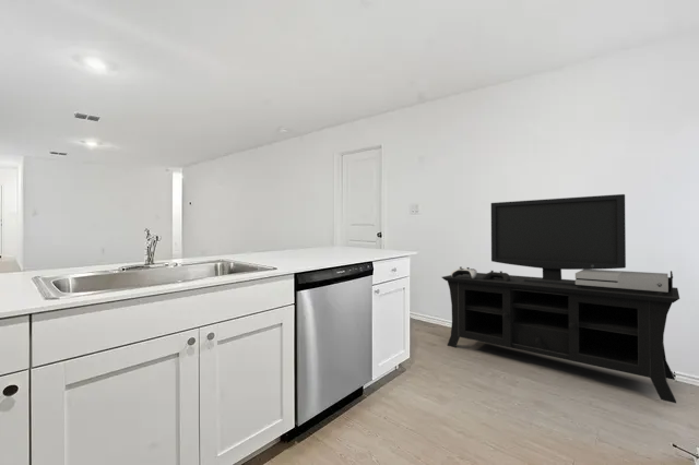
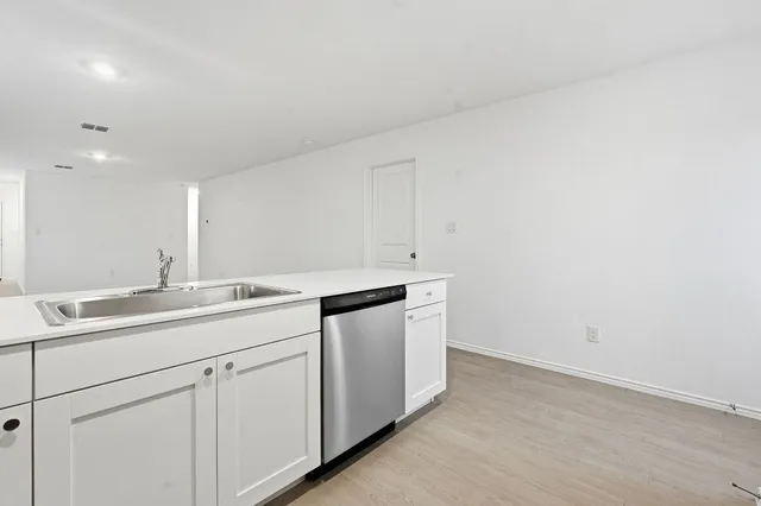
- media console [441,193,680,404]
